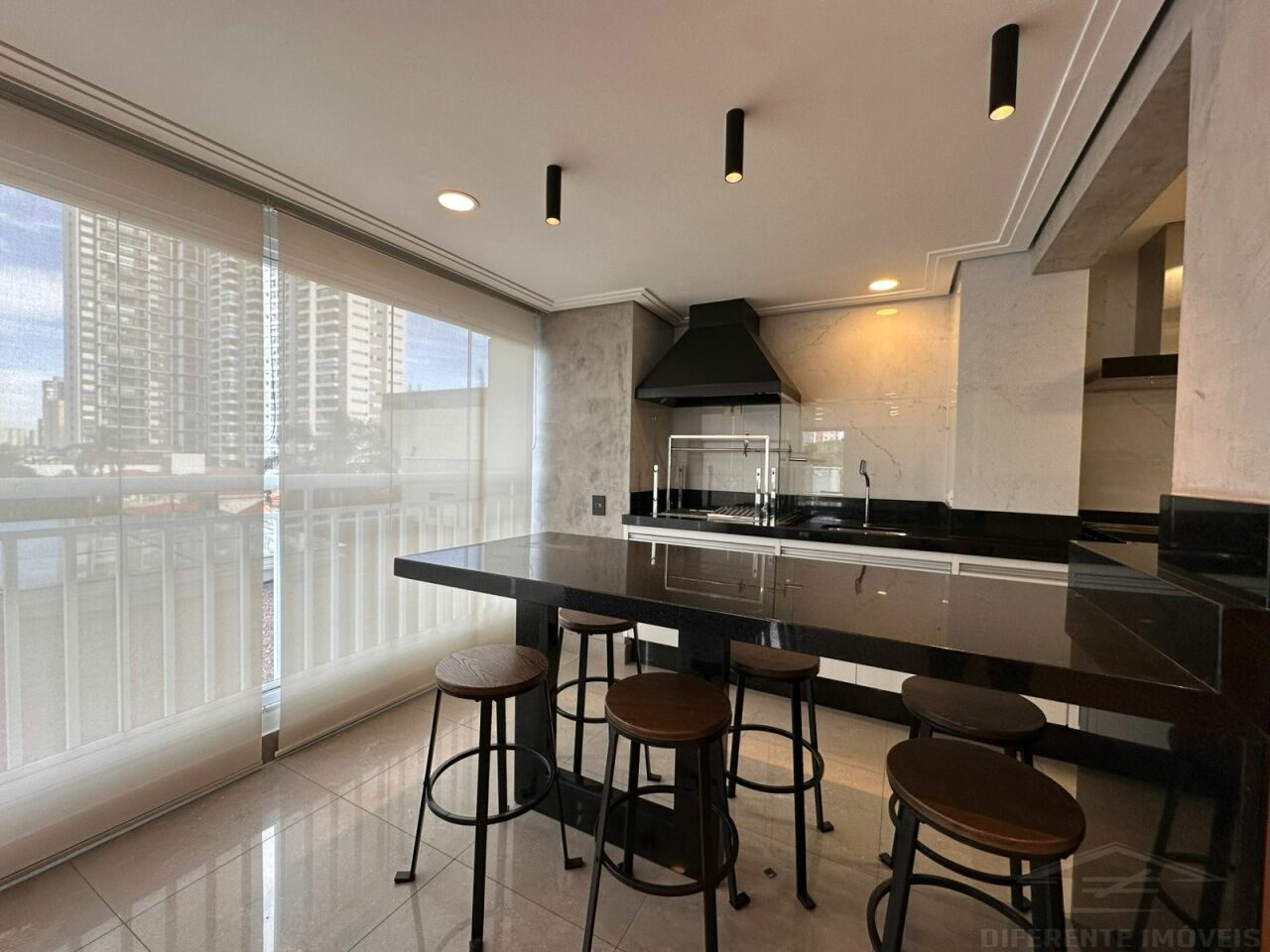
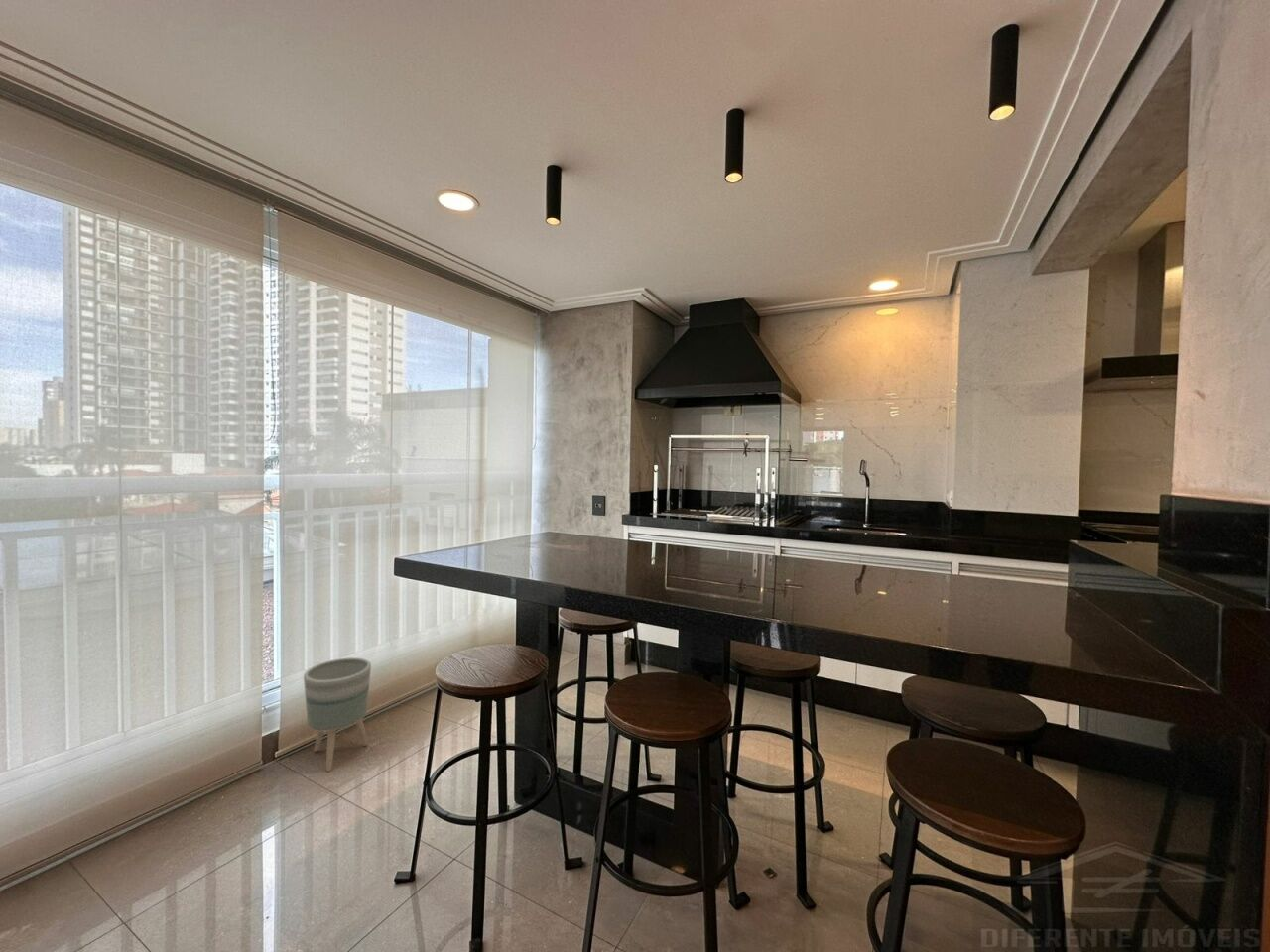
+ planter [303,656,372,773]
